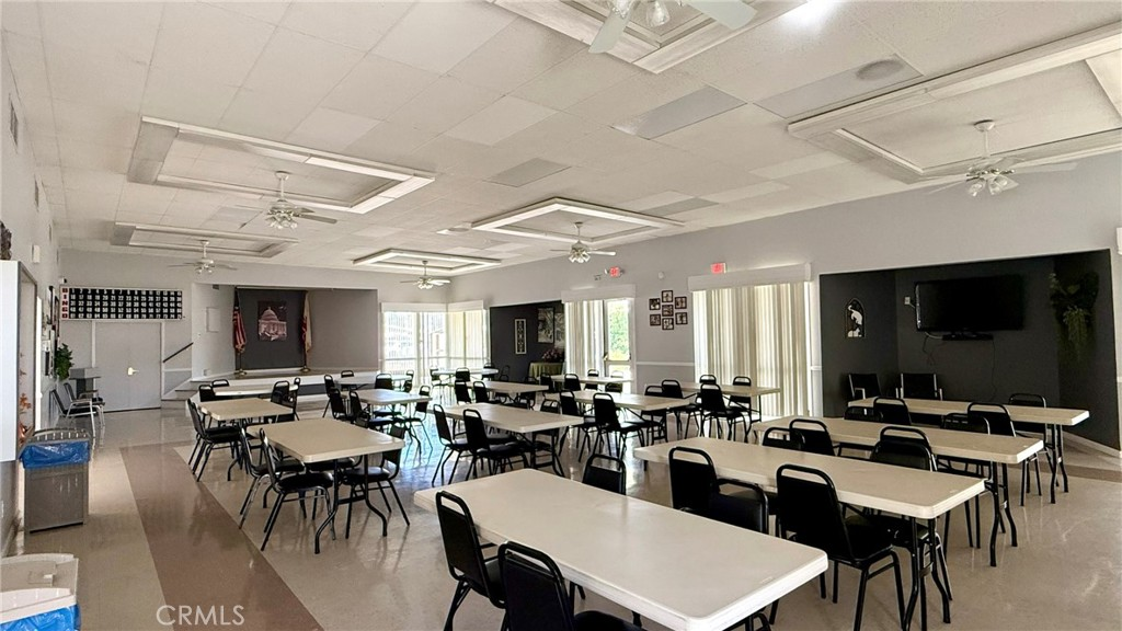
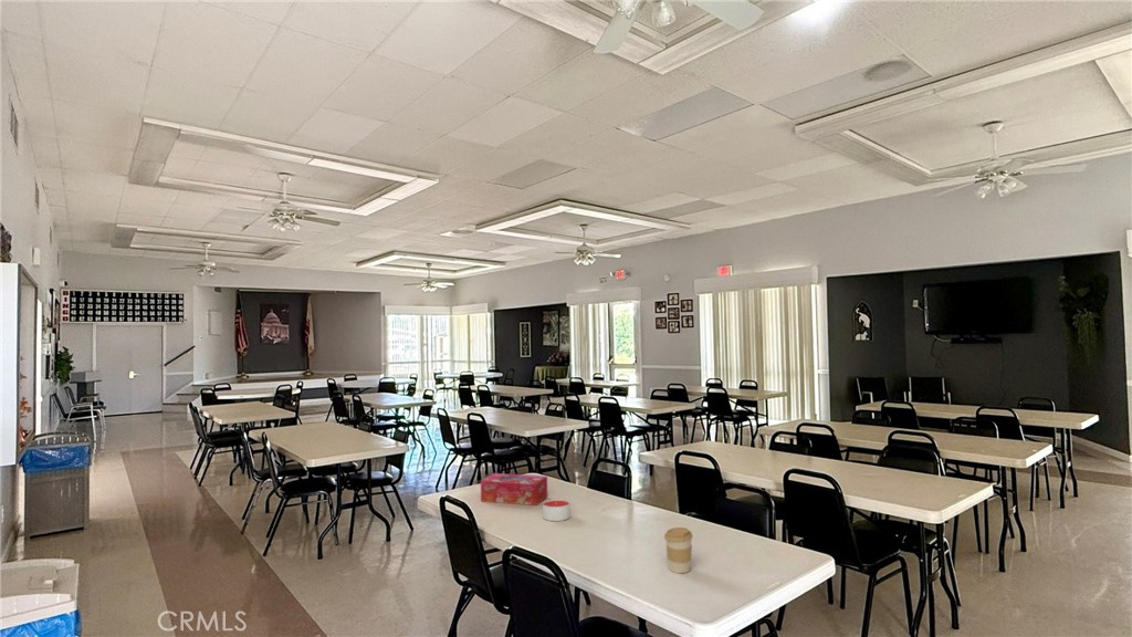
+ tissue box [480,472,548,507]
+ coffee cup [663,526,693,574]
+ candle [542,498,572,522]
